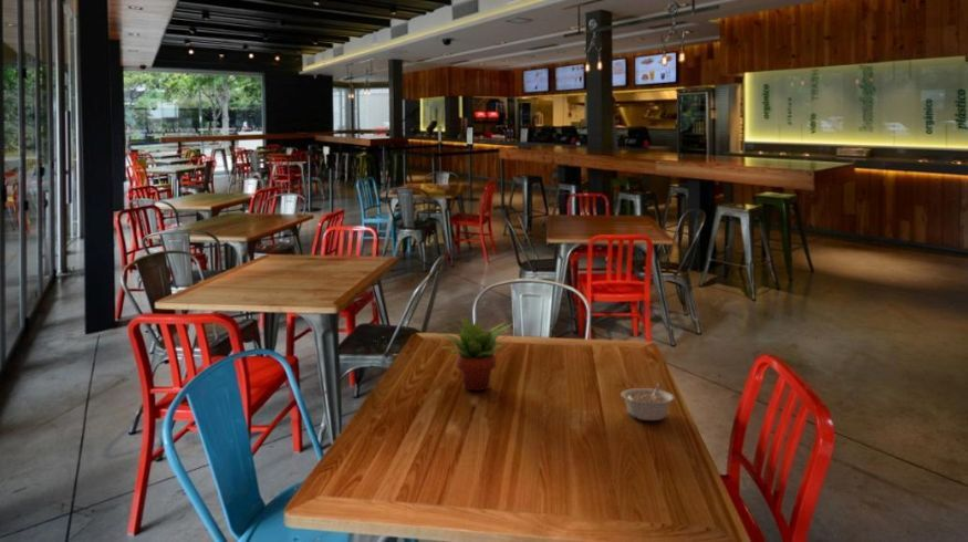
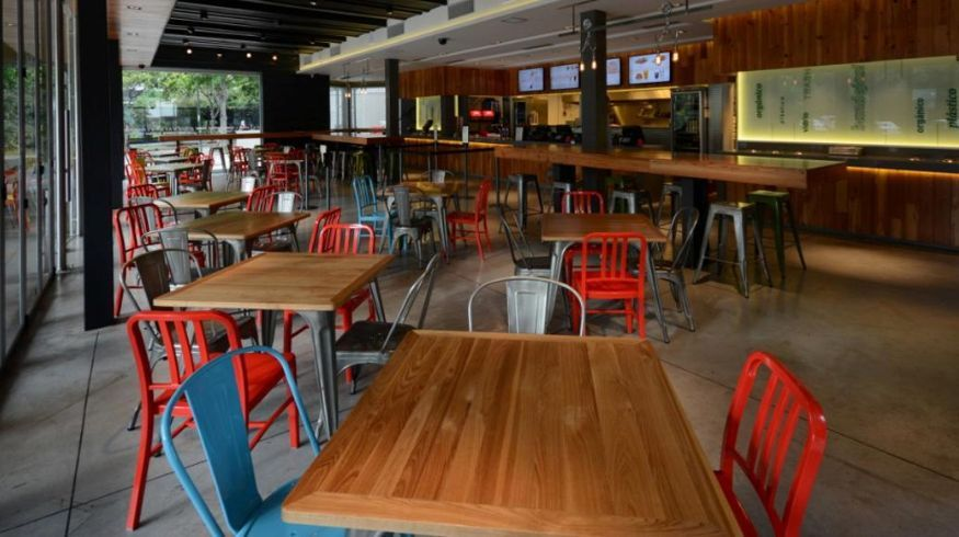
- succulent plant [439,314,514,392]
- legume [620,382,676,421]
